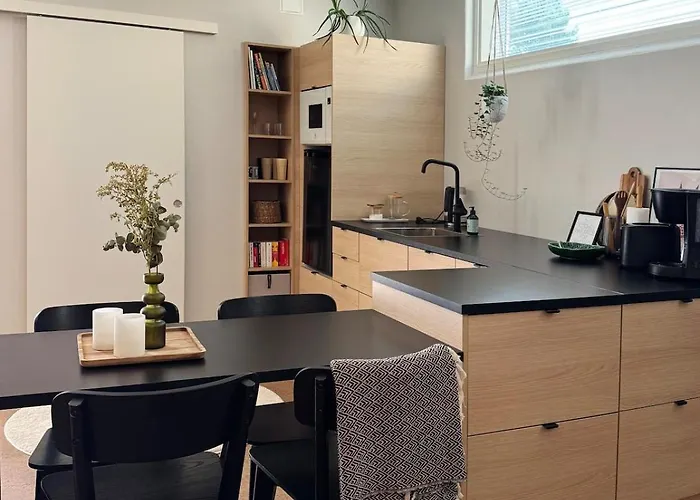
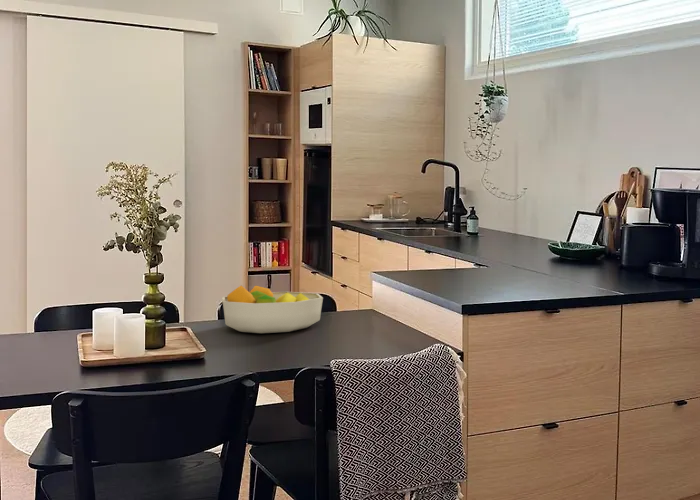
+ fruit bowl [221,284,324,334]
